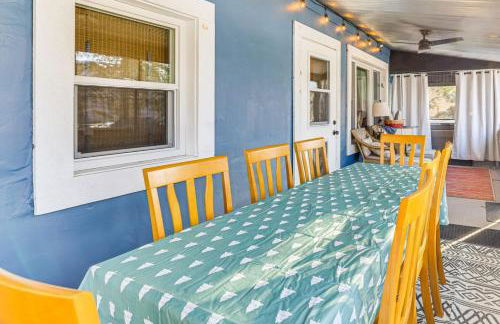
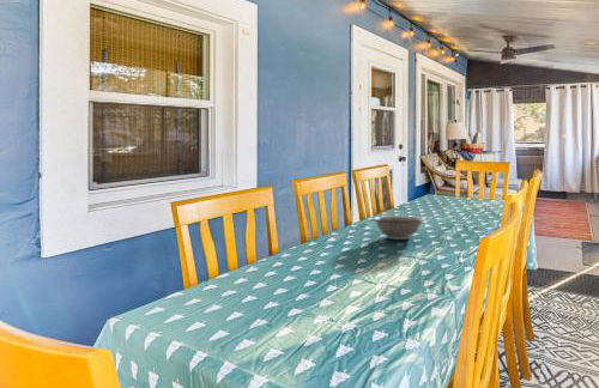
+ decorative bowl [370,216,426,241]
